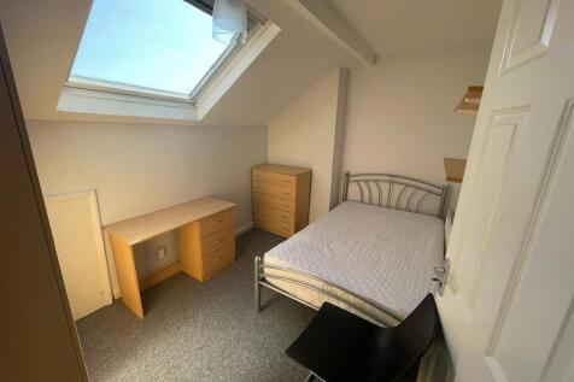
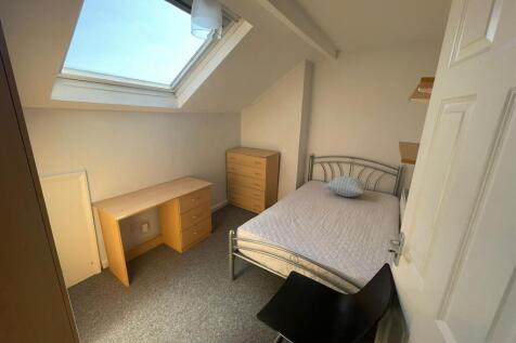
+ pillow [324,175,369,198]
